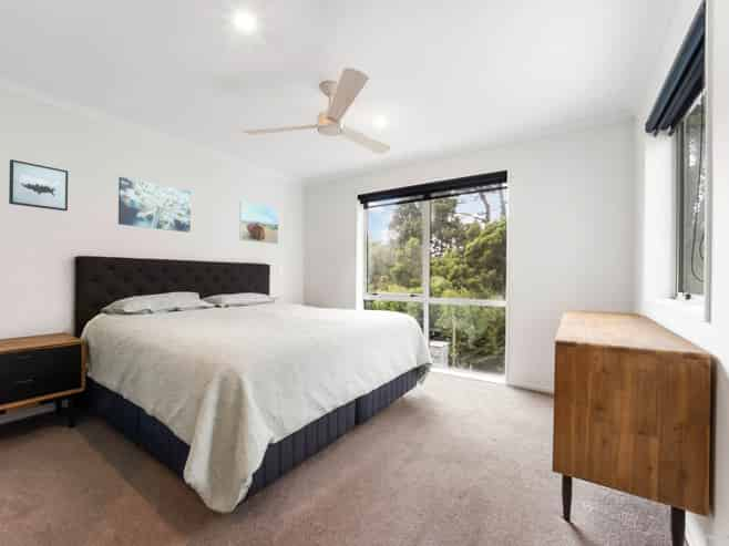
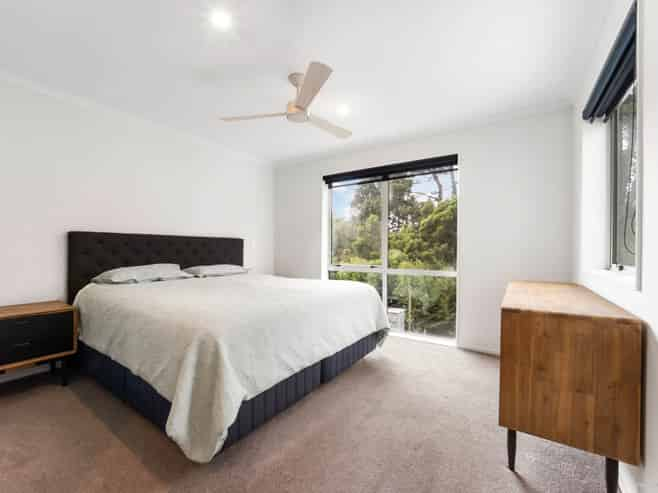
- wall art [117,176,192,234]
- wall art [8,158,69,213]
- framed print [238,200,279,245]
